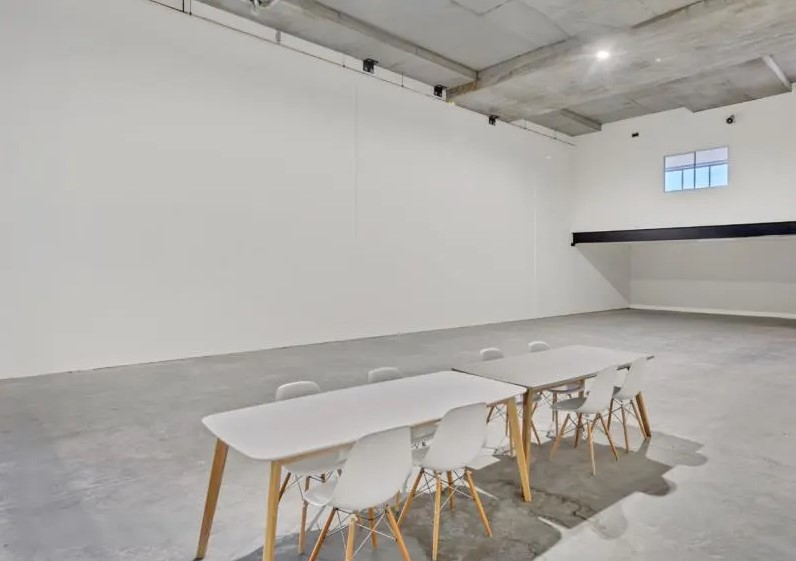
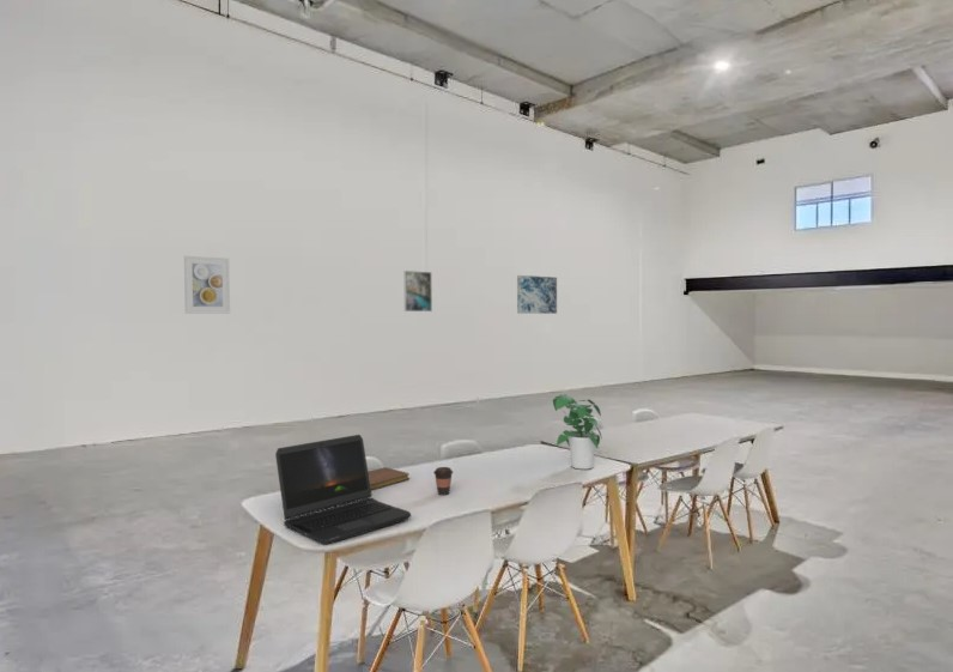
+ potted plant [552,393,603,471]
+ wall art [516,274,558,315]
+ coffee cup [432,466,454,496]
+ notebook [368,466,411,491]
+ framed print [183,255,231,315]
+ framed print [403,270,433,313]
+ laptop computer [274,434,412,546]
